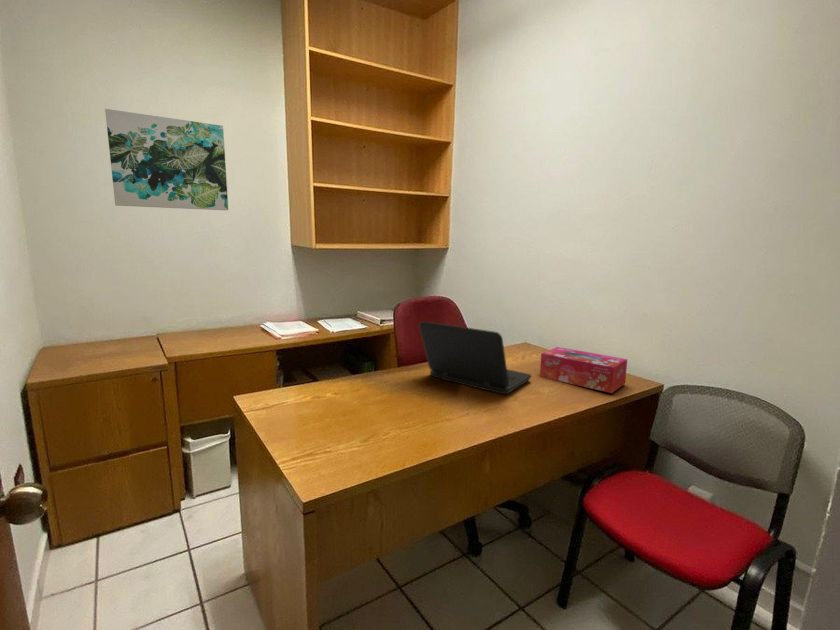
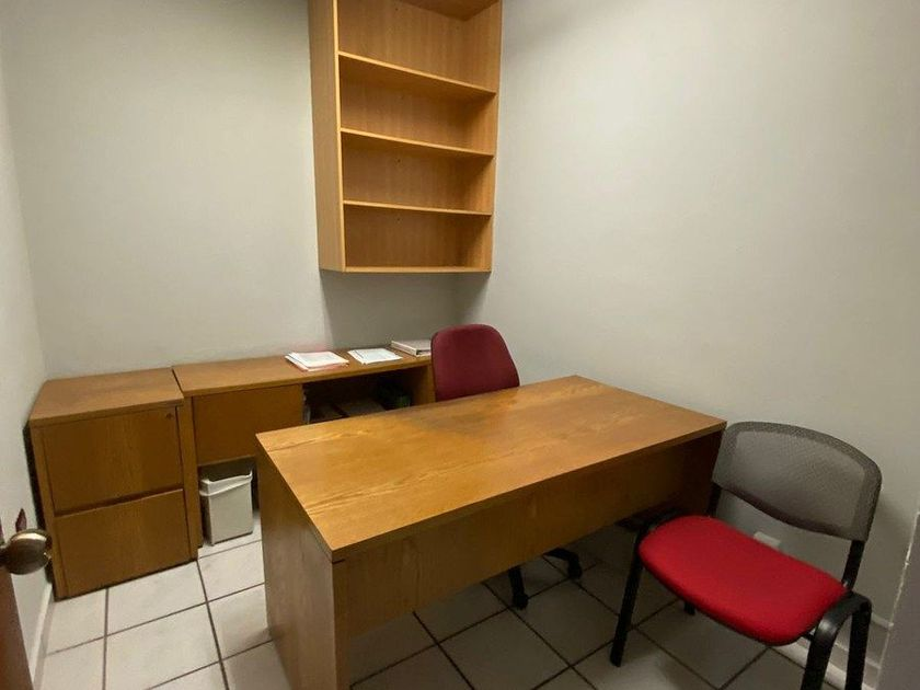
- wall art [104,108,229,211]
- tissue box [539,346,628,394]
- laptop [418,321,532,395]
